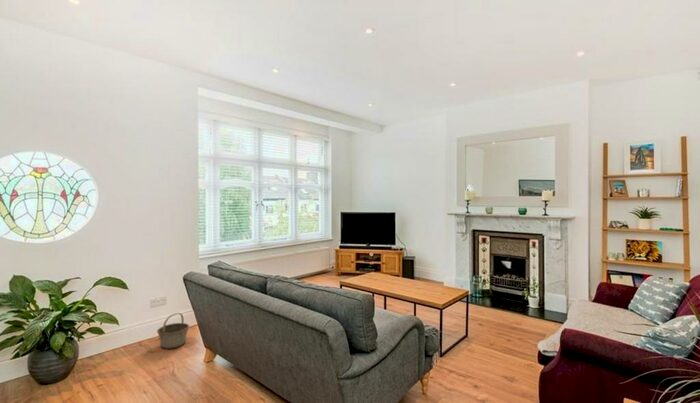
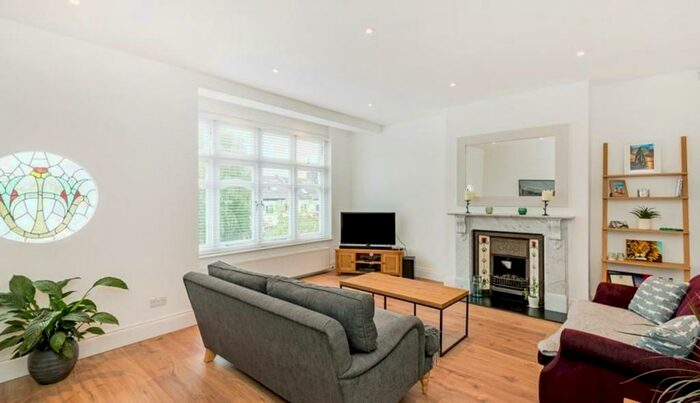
- basket [156,312,190,350]
